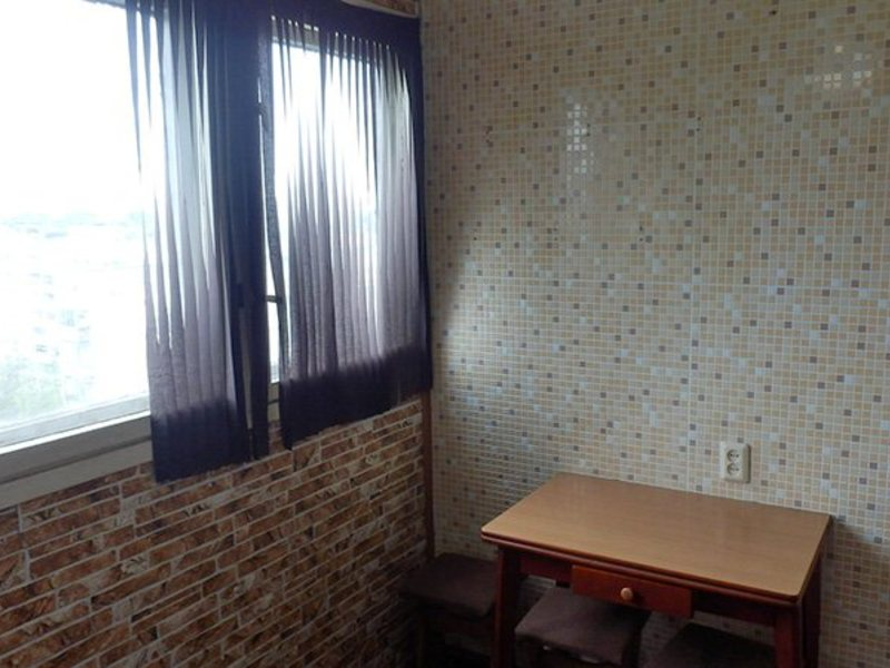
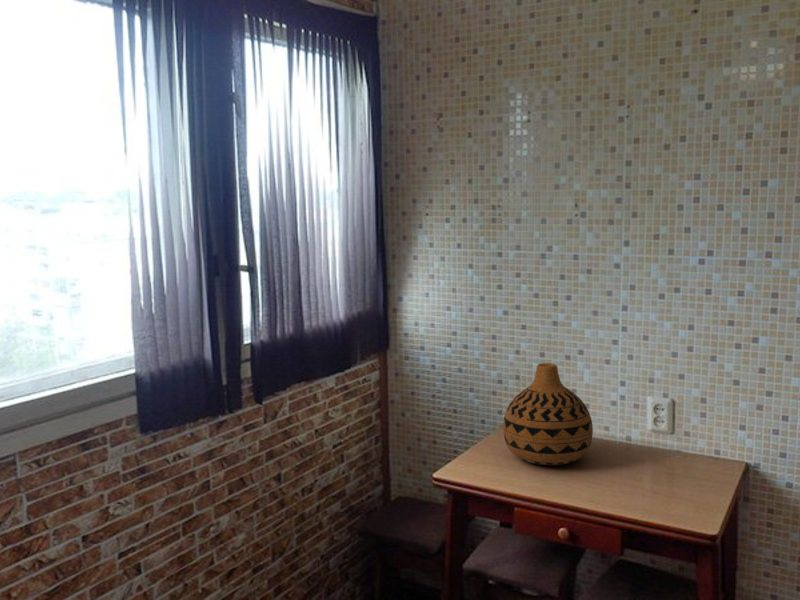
+ vase [502,362,594,466]
